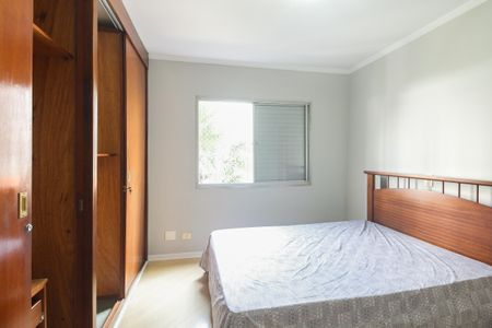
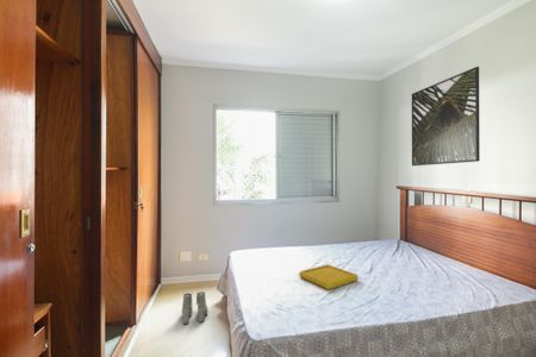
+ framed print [411,65,481,167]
+ boots [181,290,208,325]
+ serving tray [298,263,360,290]
